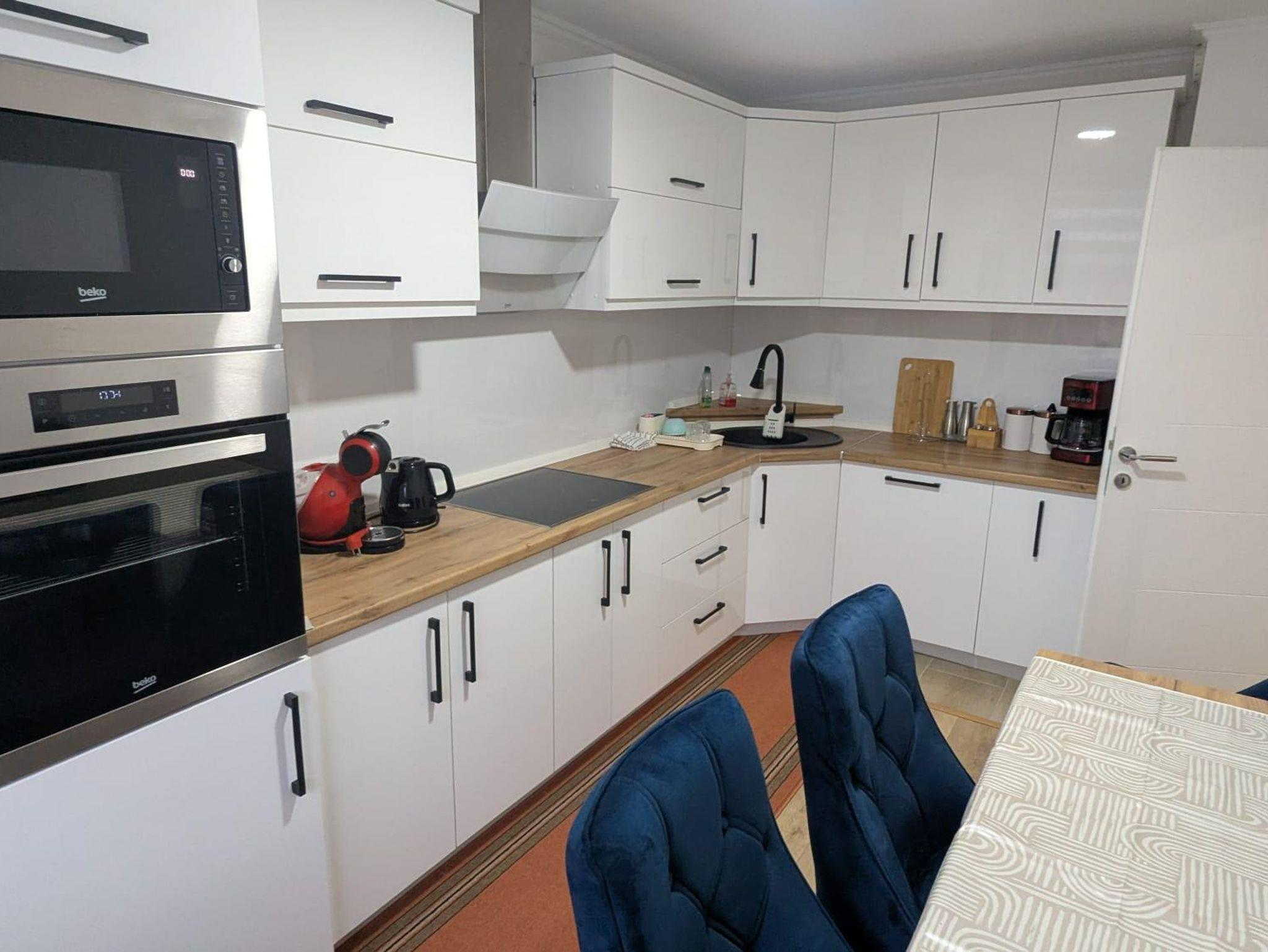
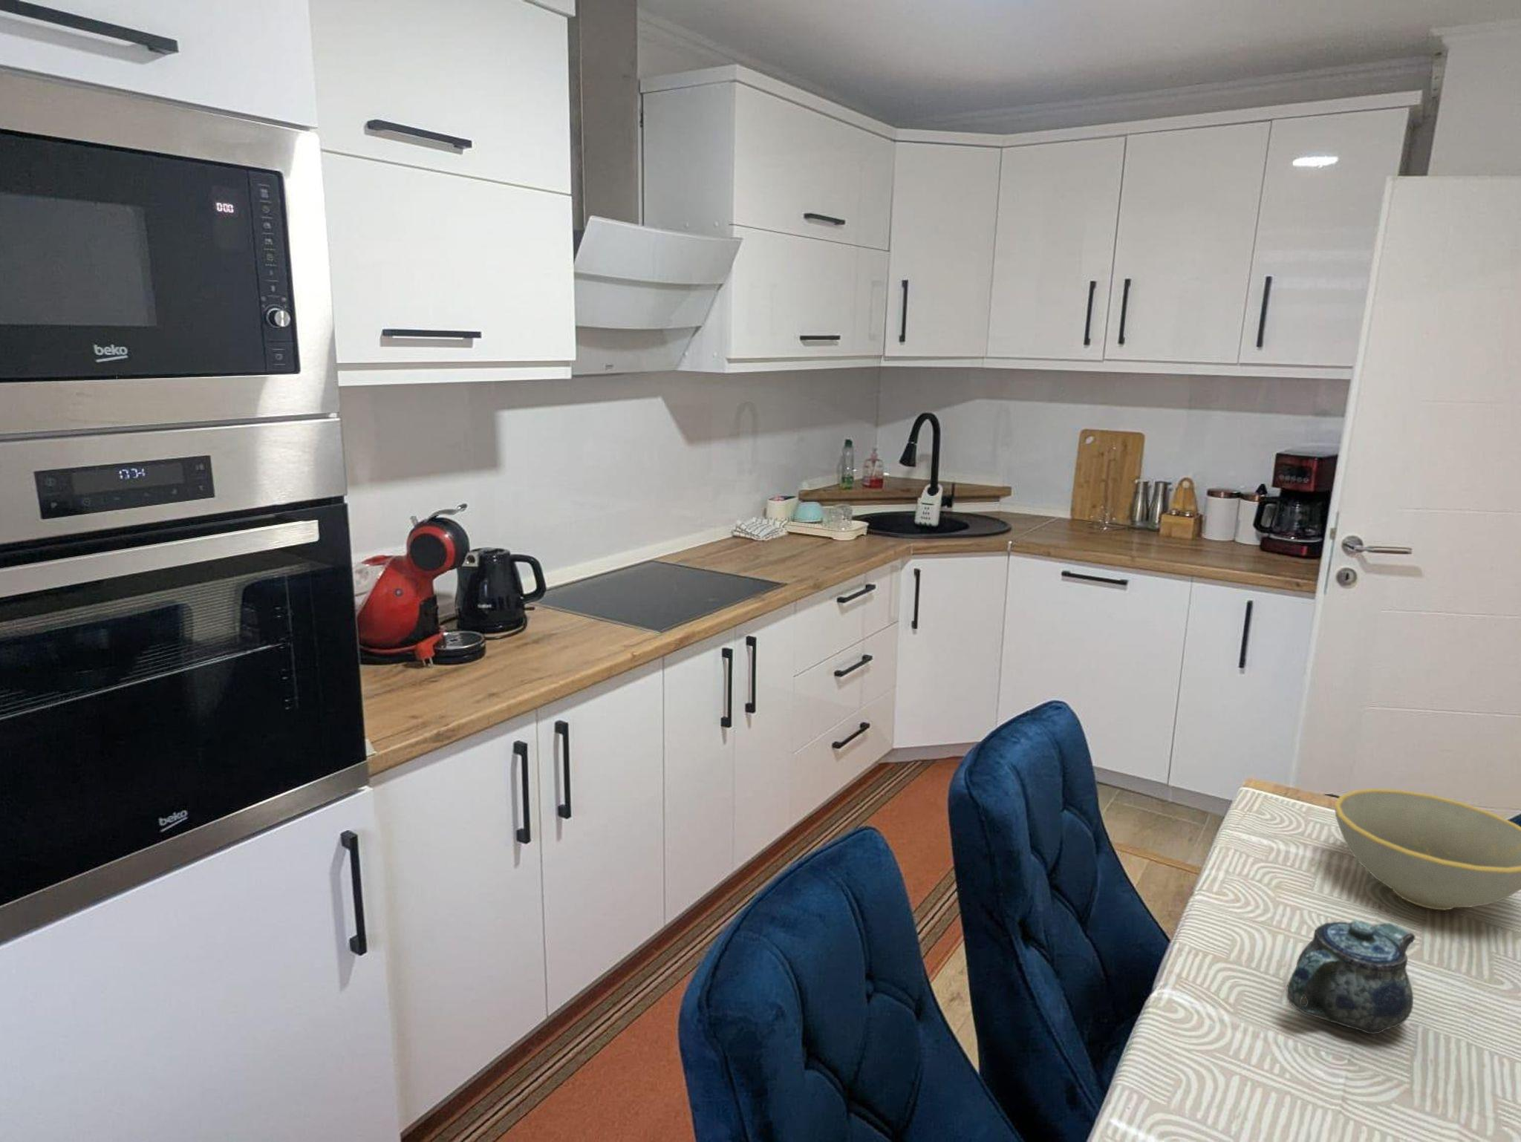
+ bowl [1334,788,1521,910]
+ chinaware [1286,920,1417,1035]
